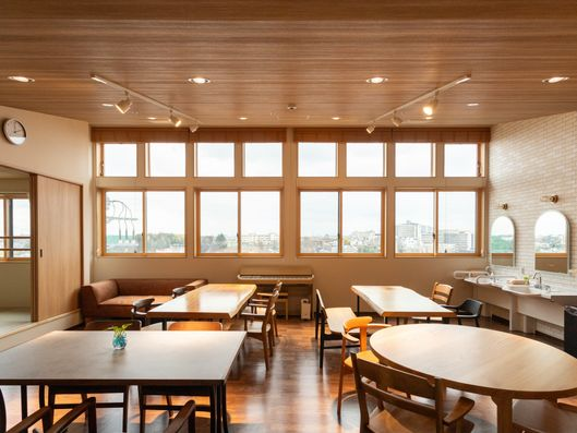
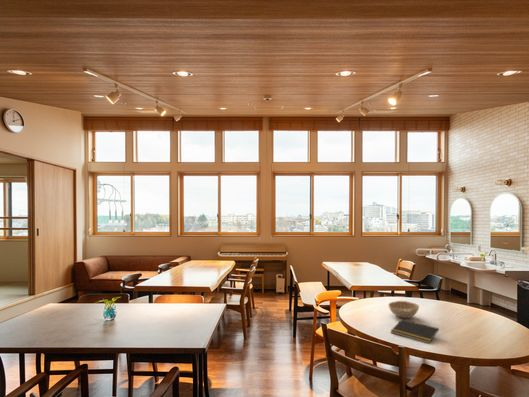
+ decorative bowl [387,300,420,319]
+ notepad [390,318,440,344]
